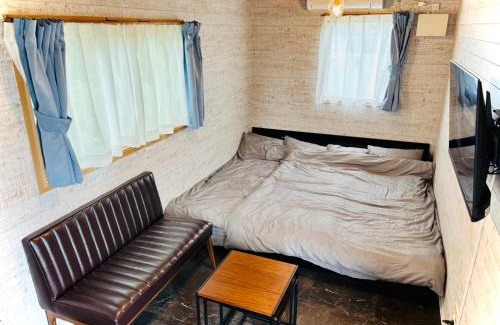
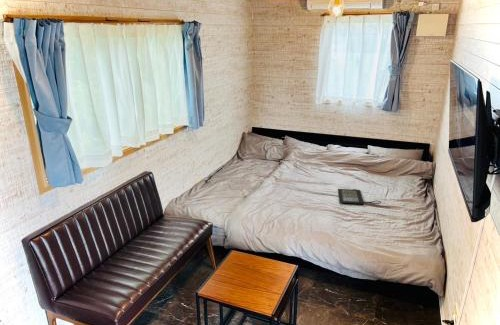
+ clutch bag [337,188,382,206]
